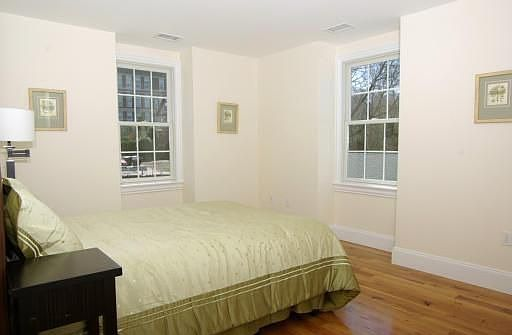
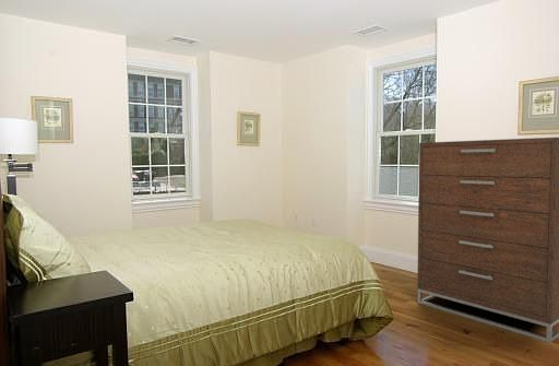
+ dresser [416,137,559,344]
